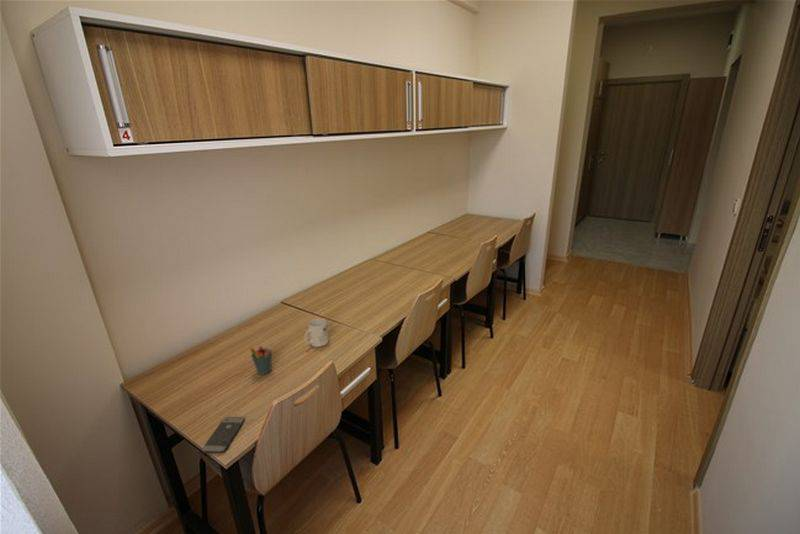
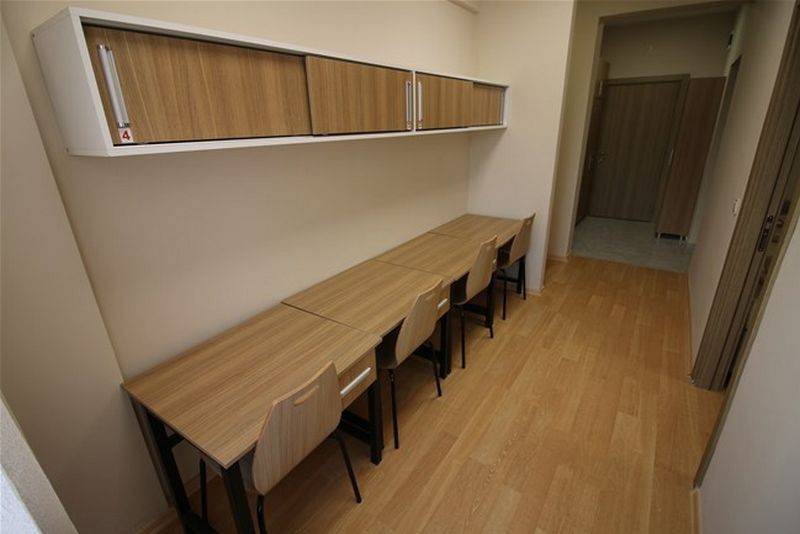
- smartphone [201,416,245,454]
- mug [304,317,330,348]
- pen holder [249,342,273,376]
